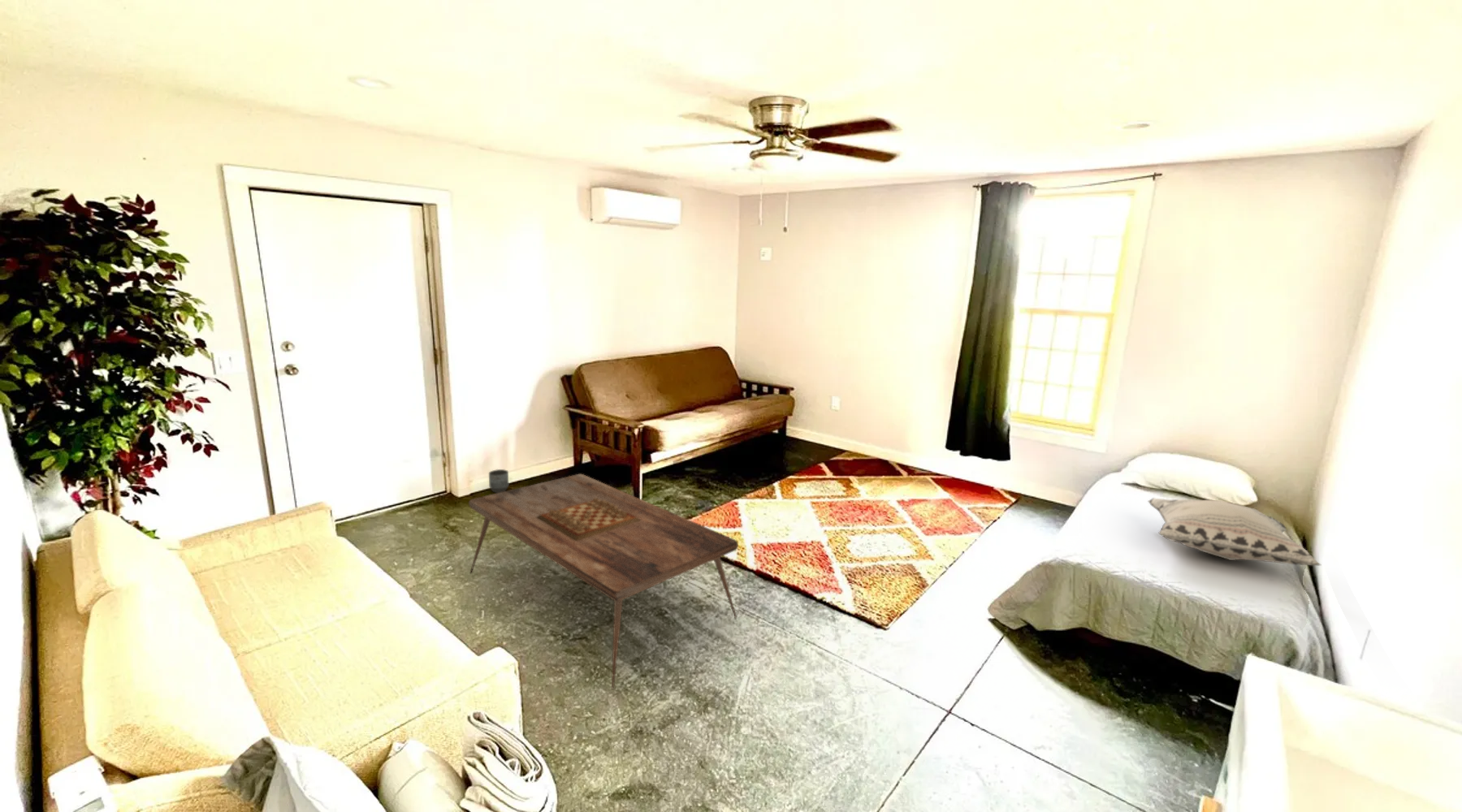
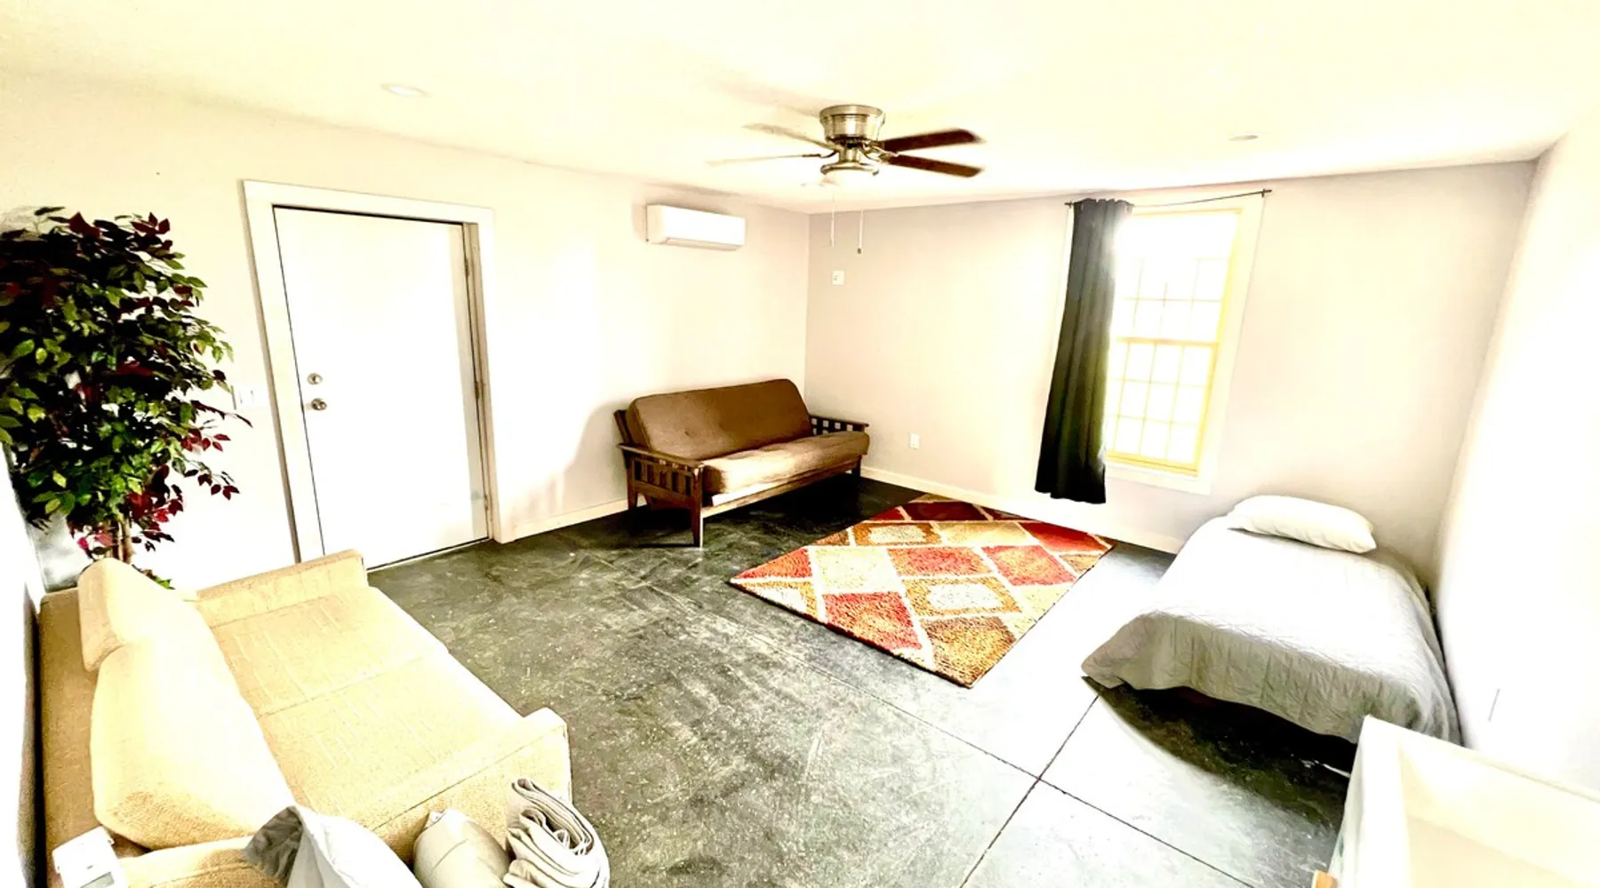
- planter [488,469,509,494]
- decorative pillow [1147,497,1321,566]
- coffee table [468,473,739,689]
